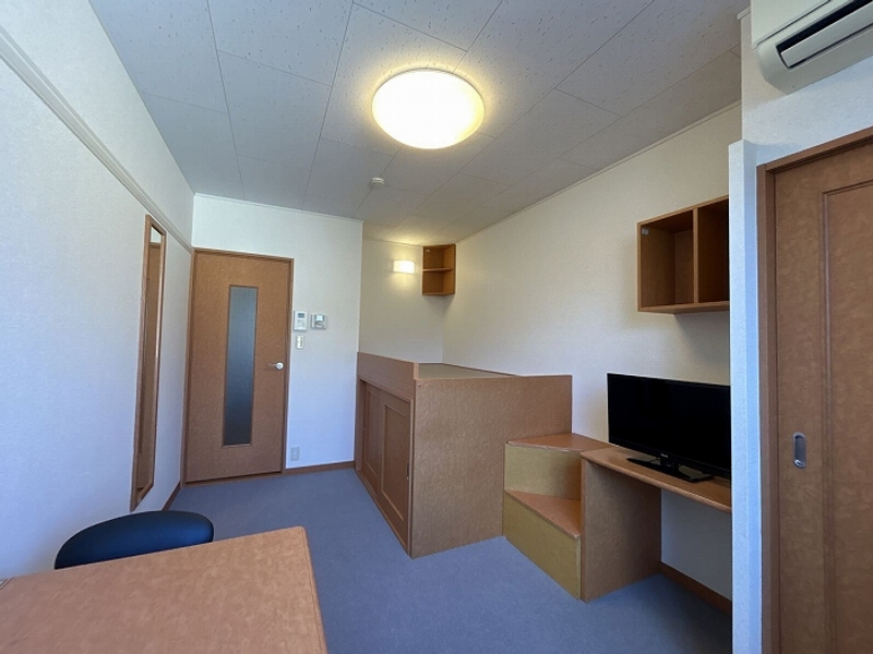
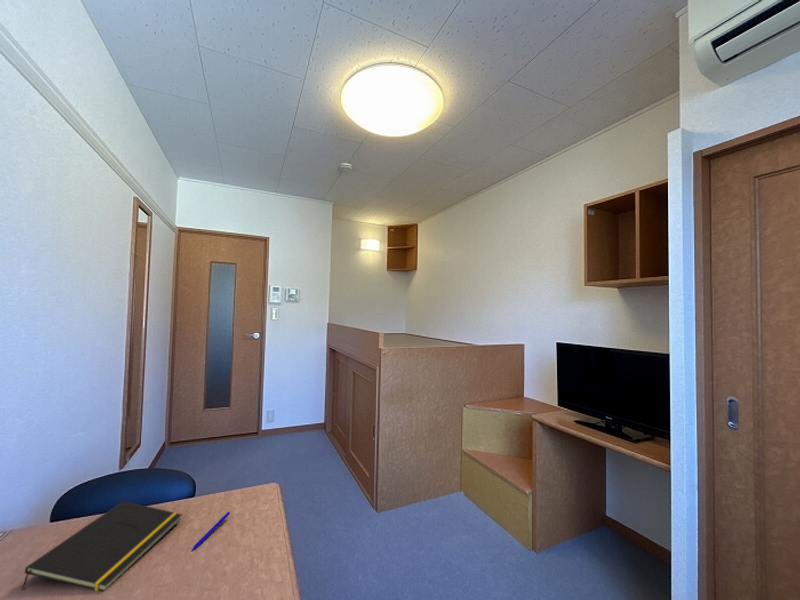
+ notepad [21,500,183,593]
+ pen [190,511,231,552]
